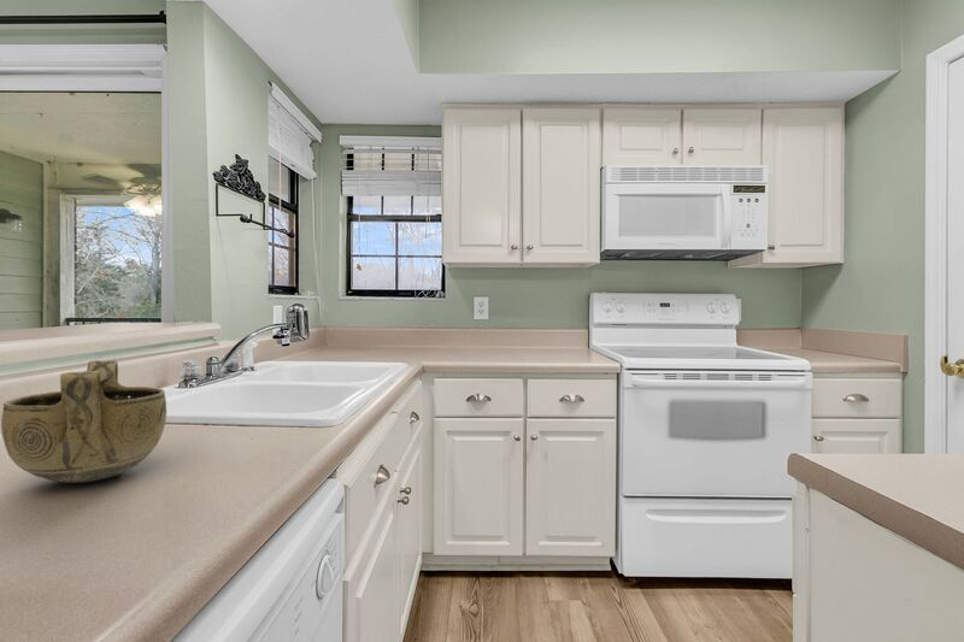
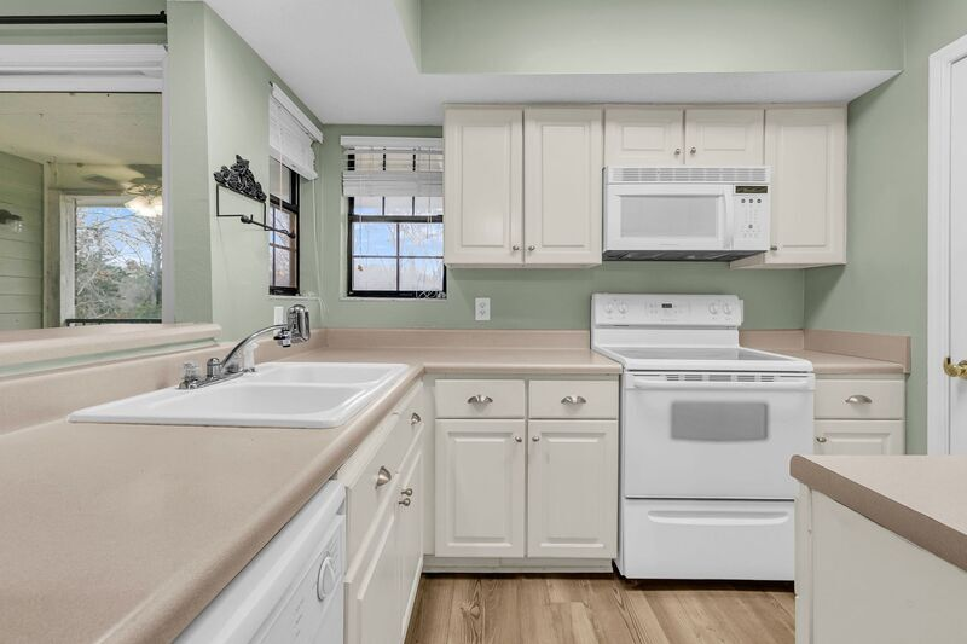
- ceramic bowl [0,359,167,484]
